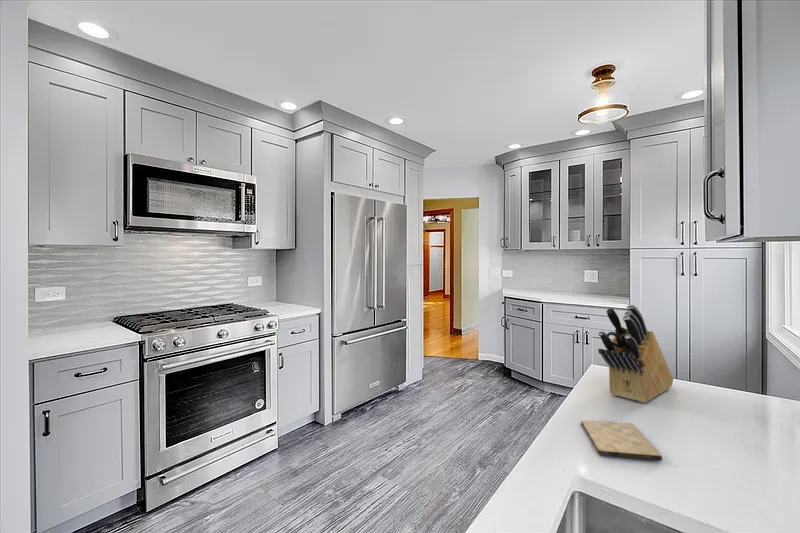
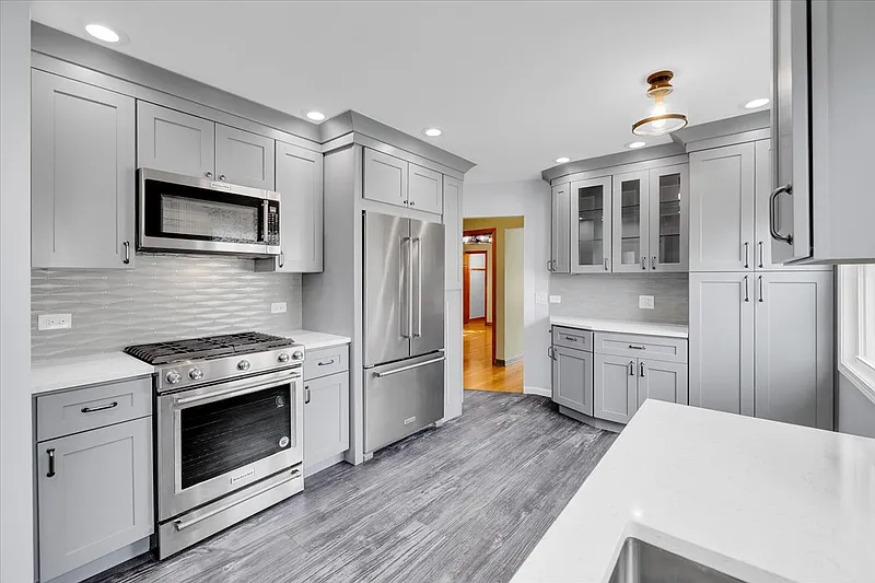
- knife block [597,304,674,403]
- cutting board [580,419,663,462]
